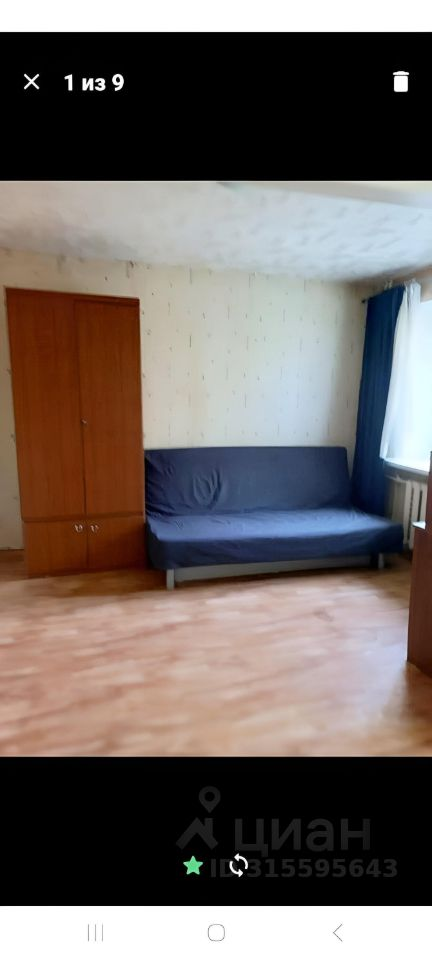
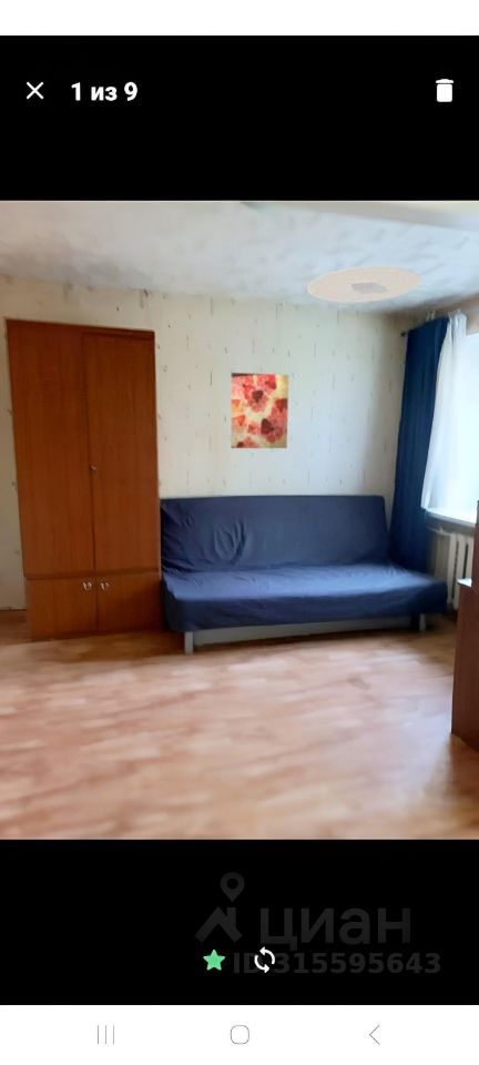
+ ceiling light [306,265,421,304]
+ wall art [230,372,289,449]
